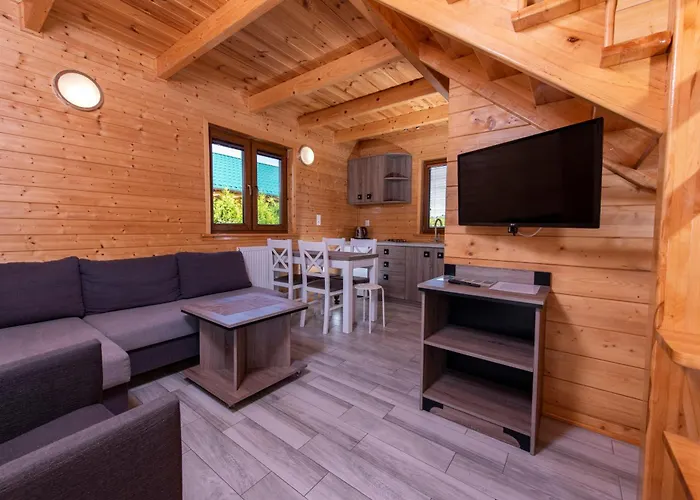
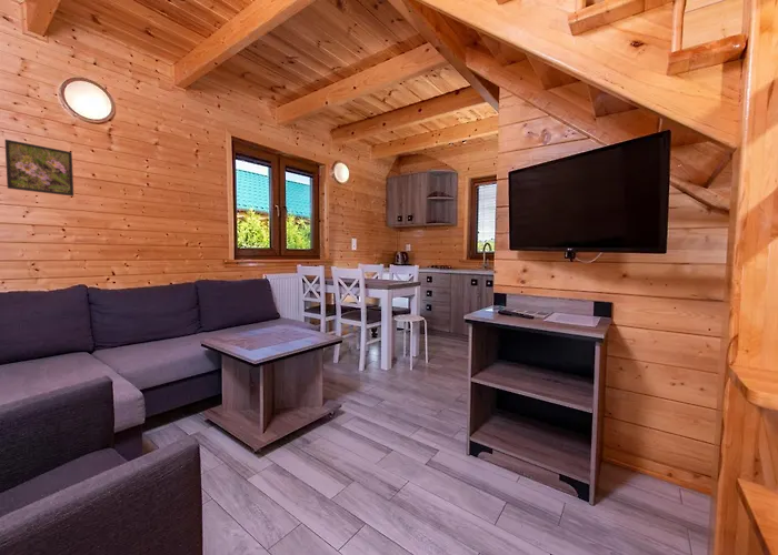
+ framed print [3,139,74,198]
